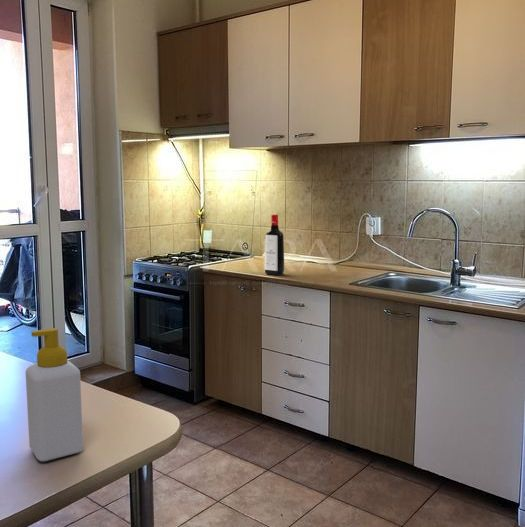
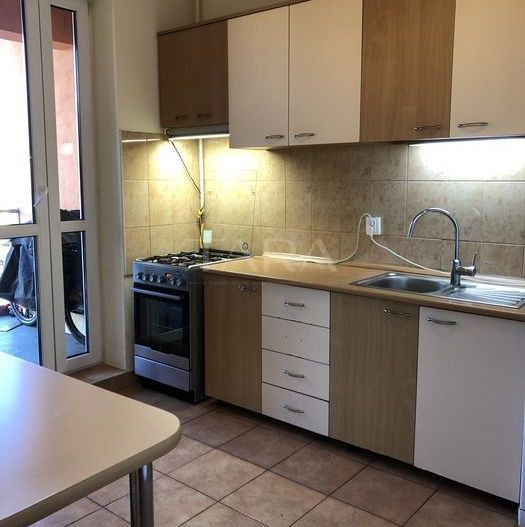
- liquor bottle [264,214,285,276]
- soap bottle [25,327,84,462]
